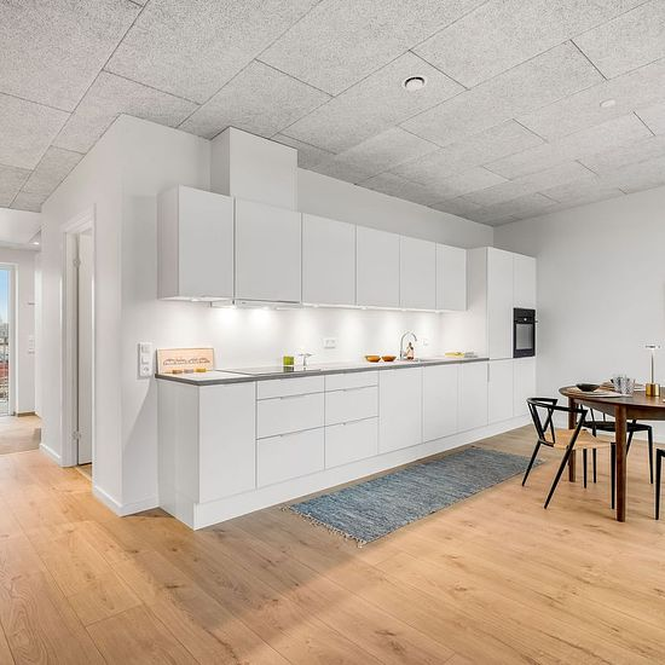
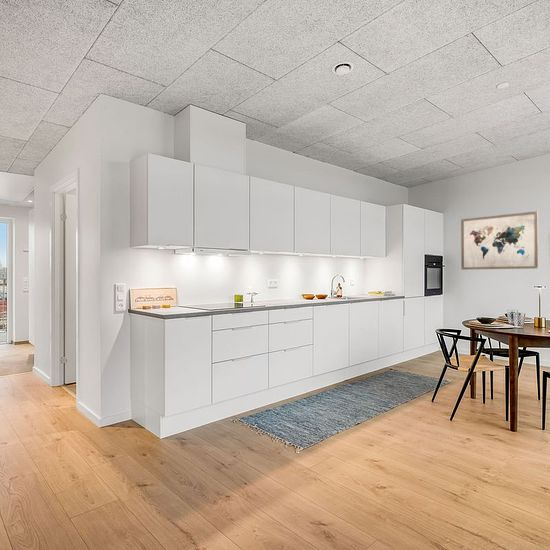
+ wall art [460,210,539,270]
